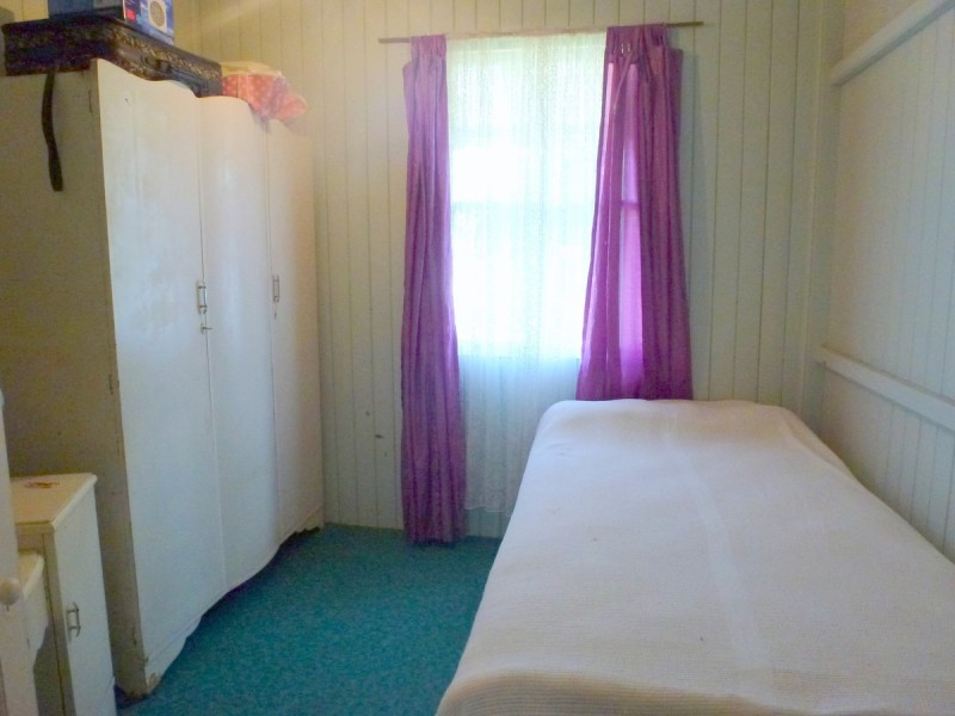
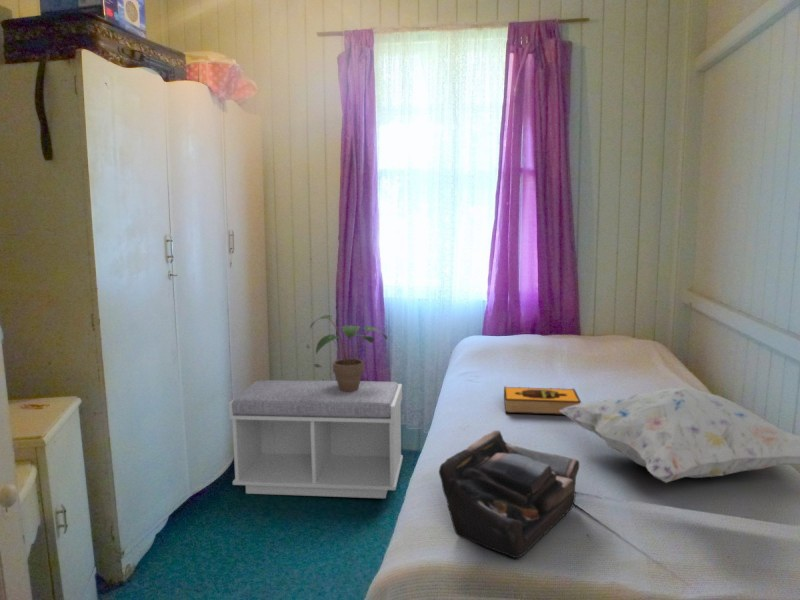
+ bench [228,379,404,499]
+ decorative pillow [559,387,800,484]
+ hardback book [503,385,582,416]
+ tote bag [438,429,580,559]
+ potted plant [309,314,388,392]
